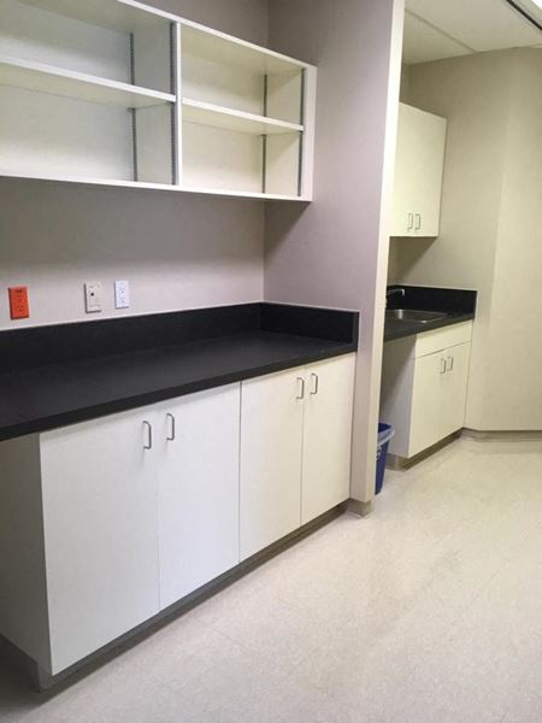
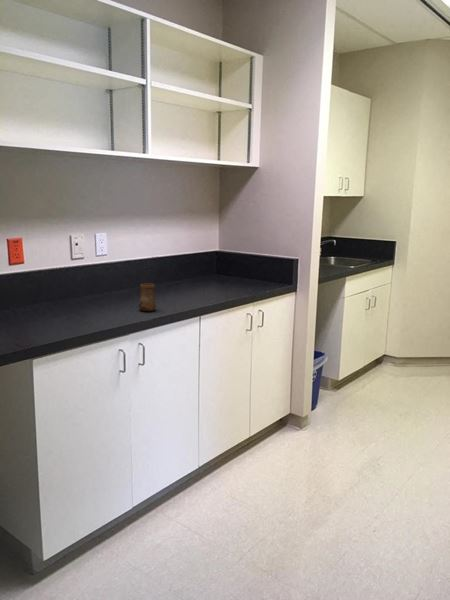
+ cup [138,282,157,312]
